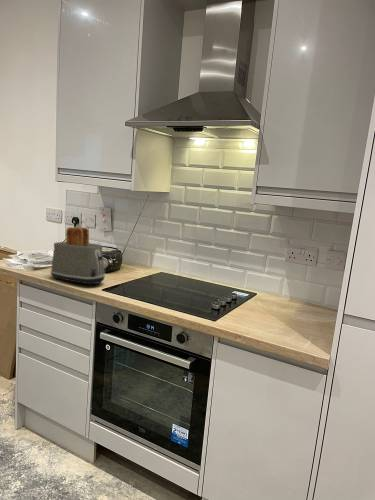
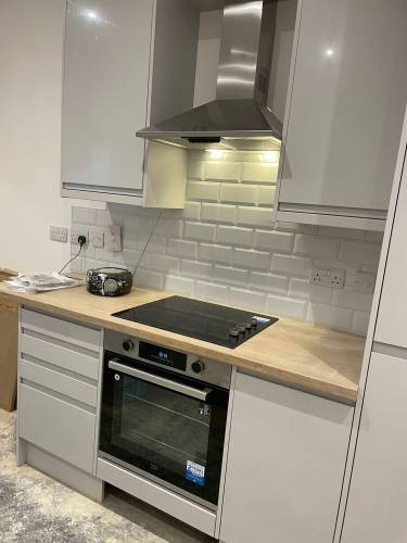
- toaster [49,226,106,285]
